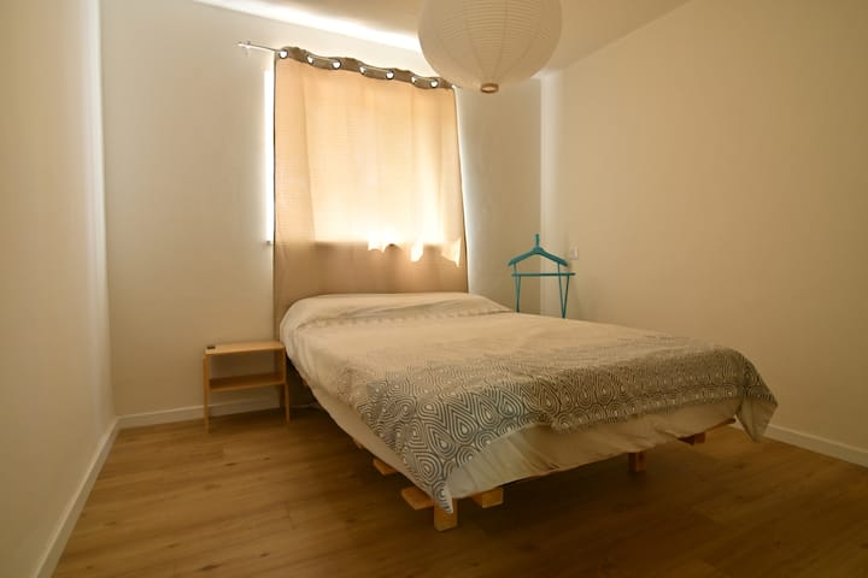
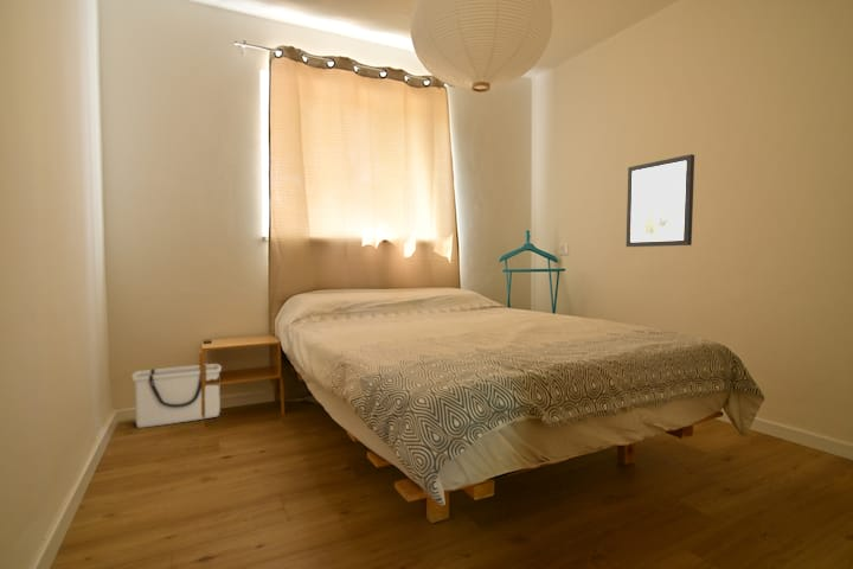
+ wall art [626,153,695,248]
+ storage bin [130,363,223,429]
